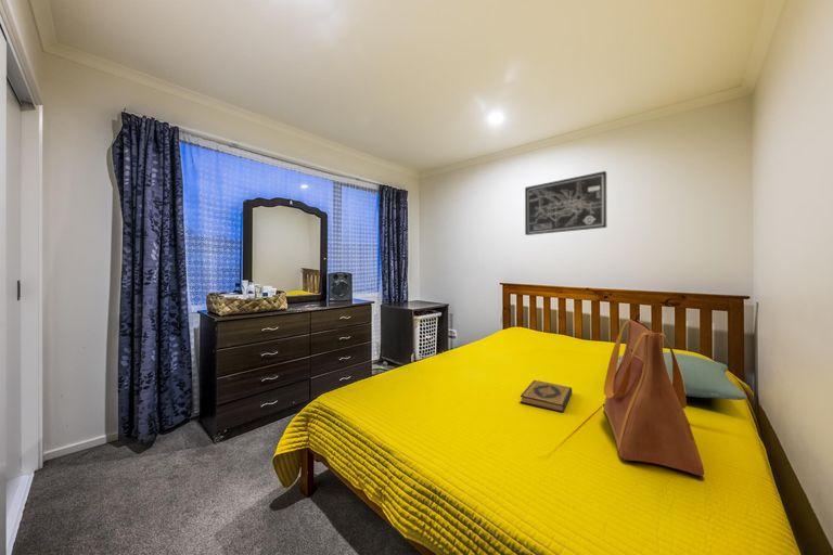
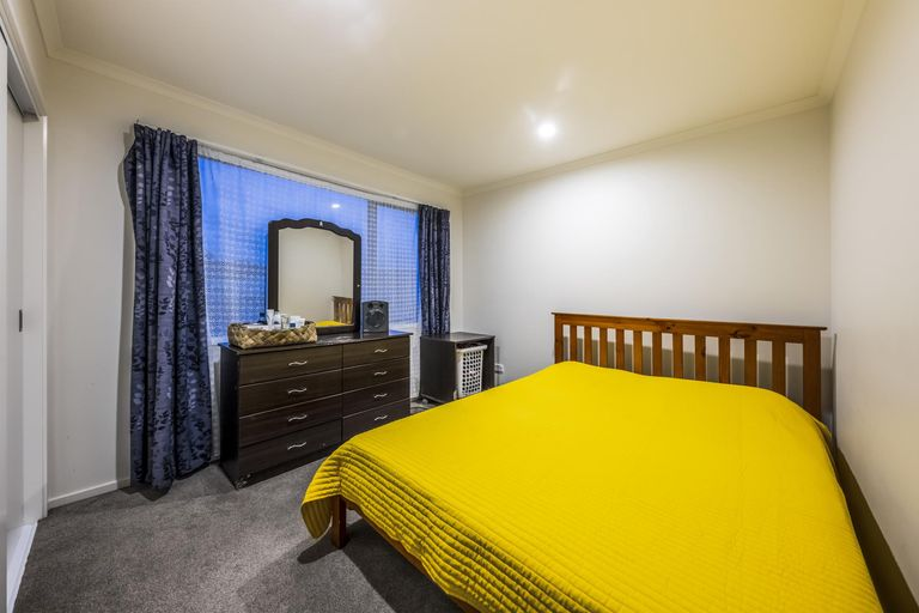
- wall art [524,170,607,236]
- pillow [616,351,748,401]
- tote bag [603,319,705,477]
- hardback book [520,379,573,413]
